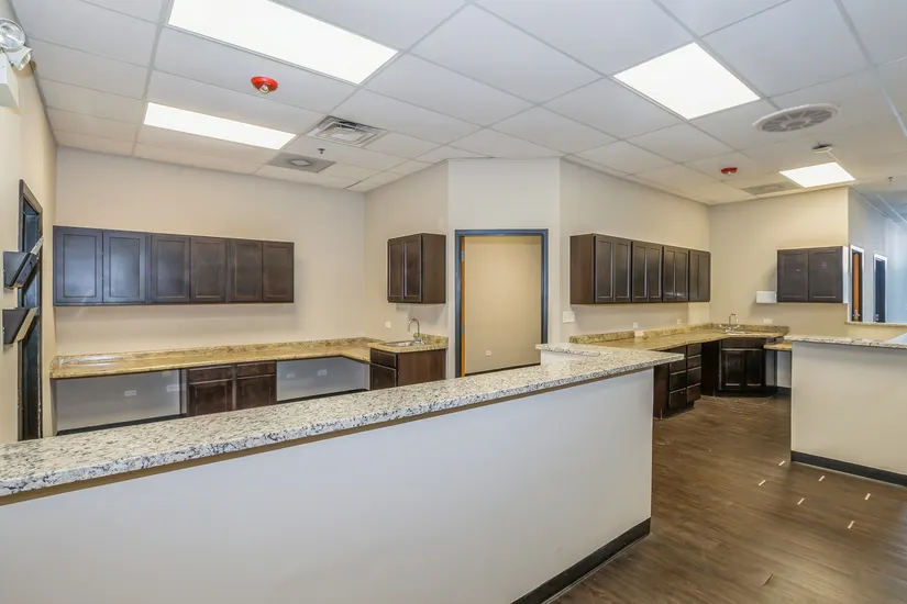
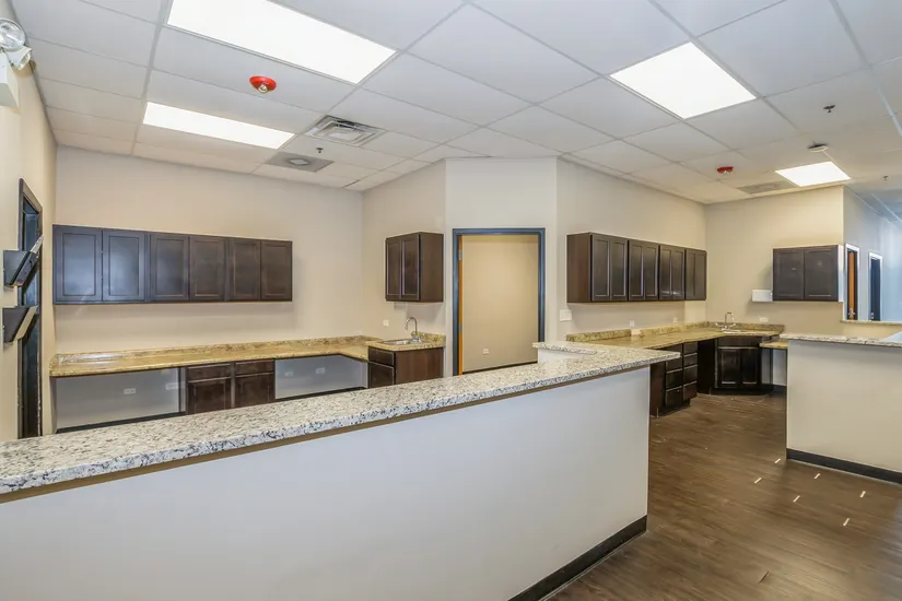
- ceiling vent [751,102,844,135]
